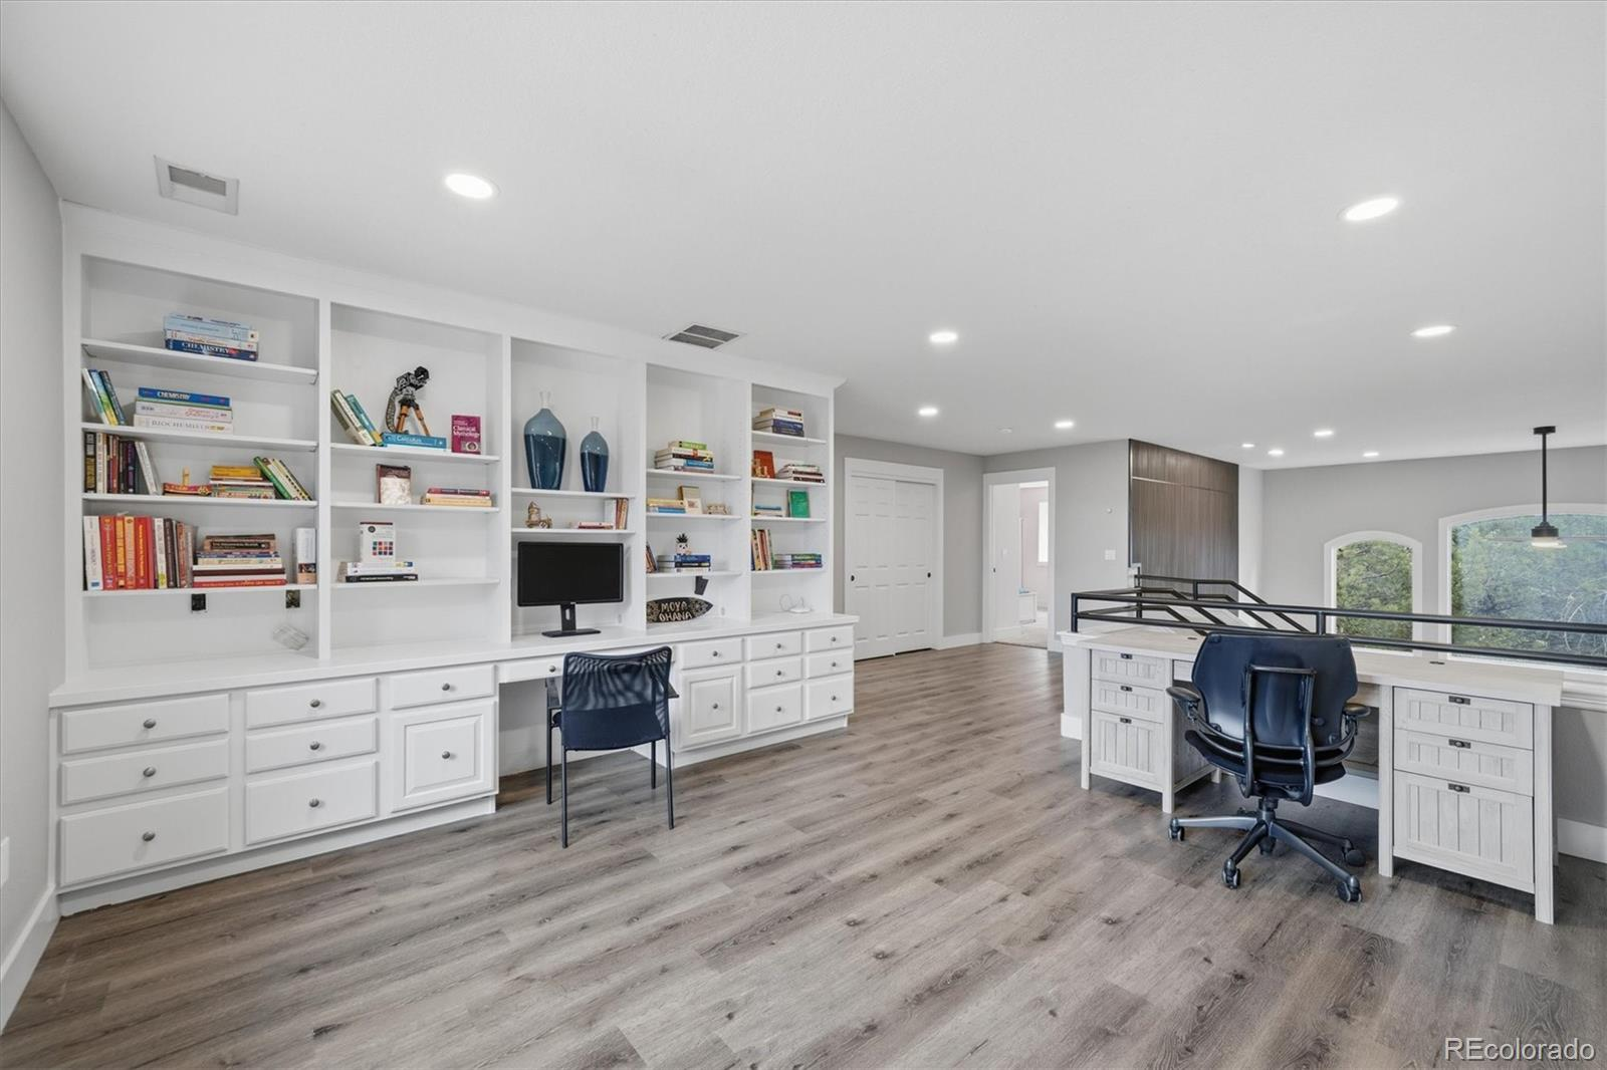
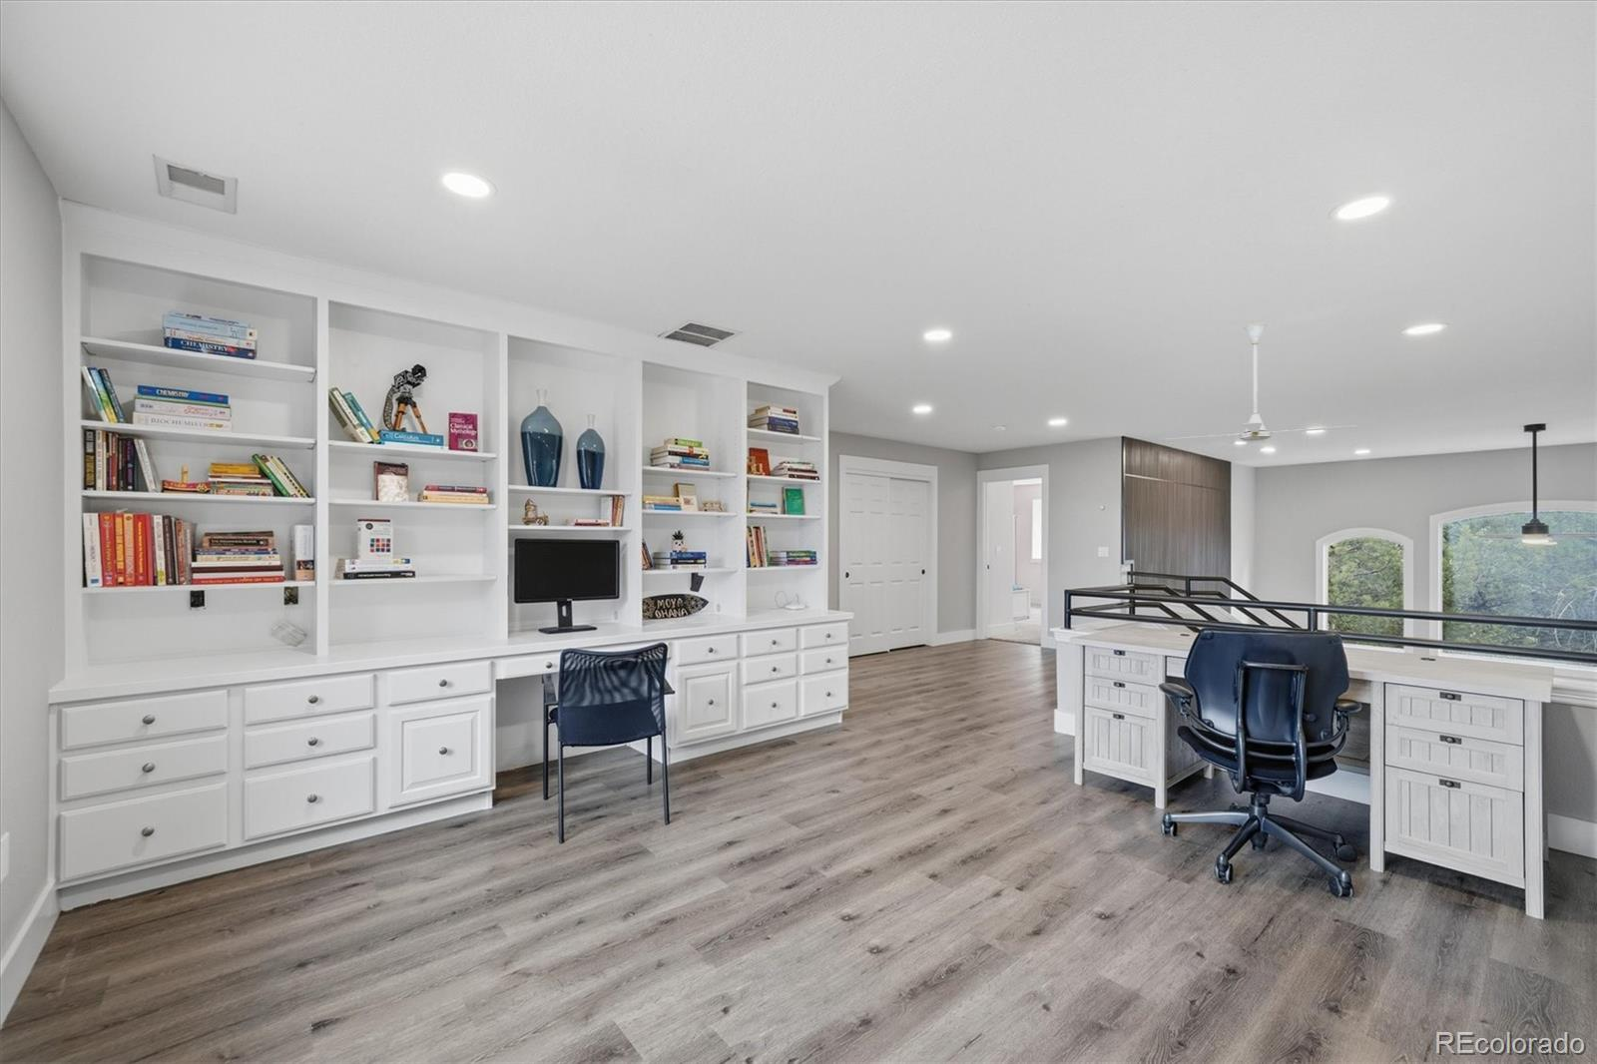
+ ceiling fan [1162,322,1361,444]
